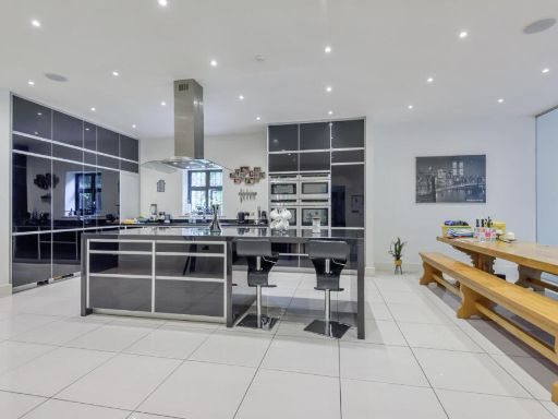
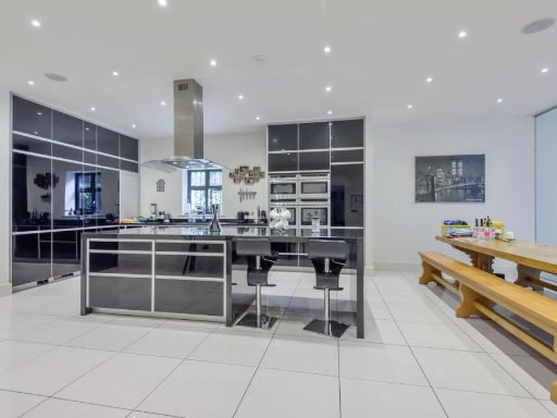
- house plant [387,236,408,276]
